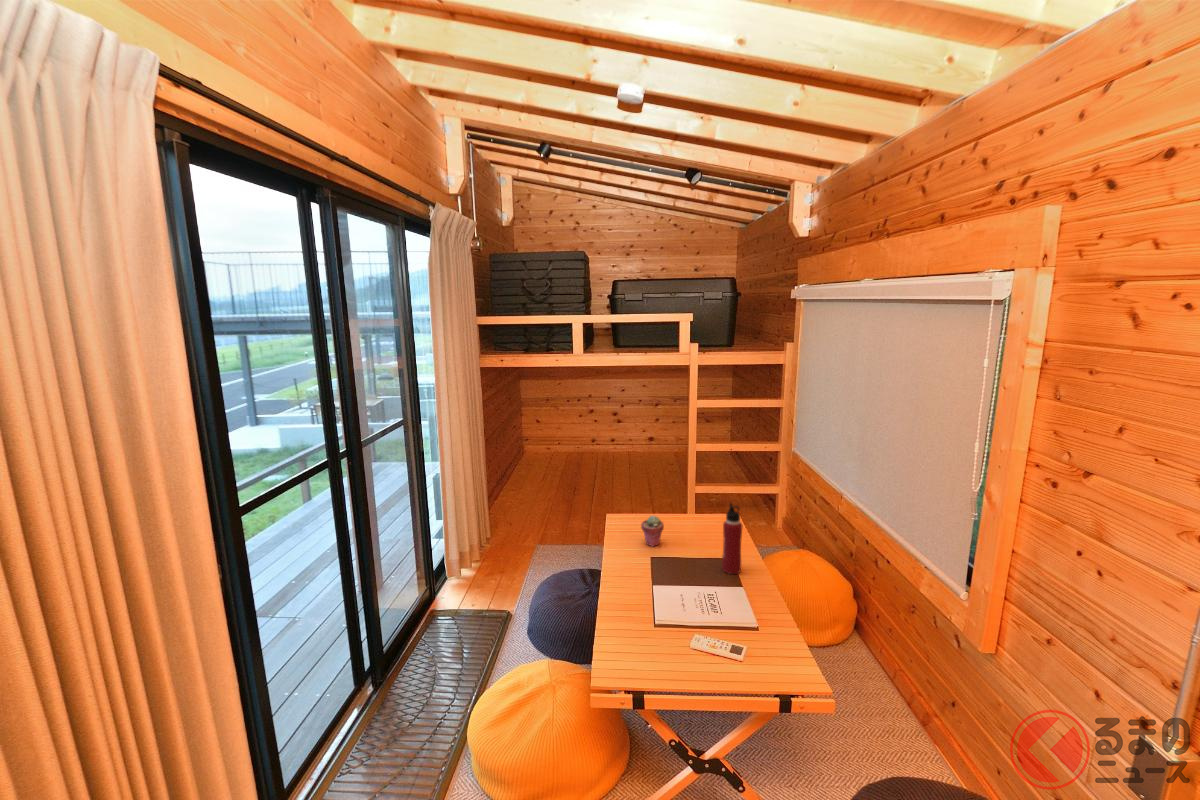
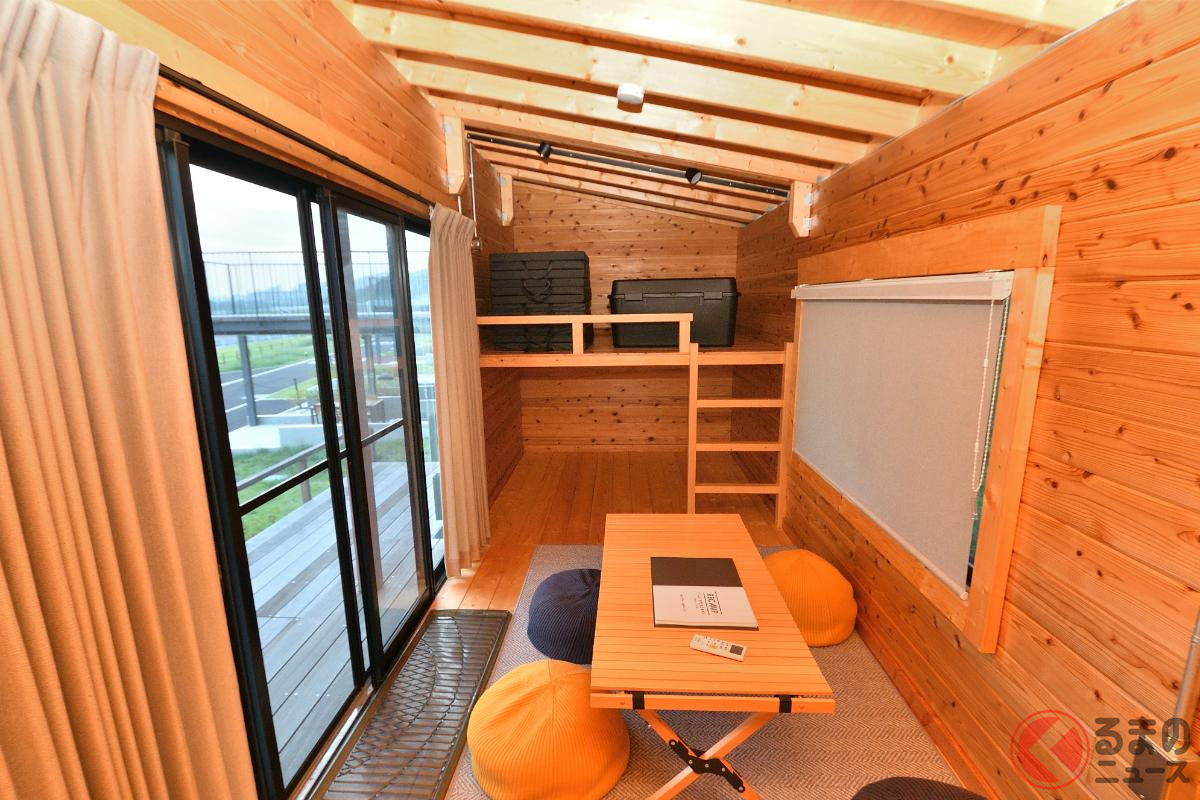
- potted succulent [640,514,665,548]
- water bottle [721,502,743,575]
